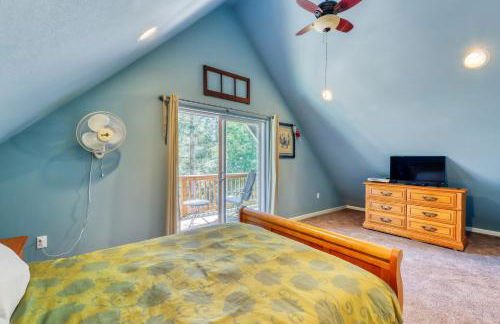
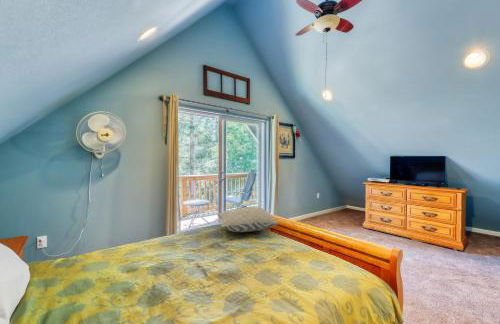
+ pillow [217,206,279,233]
